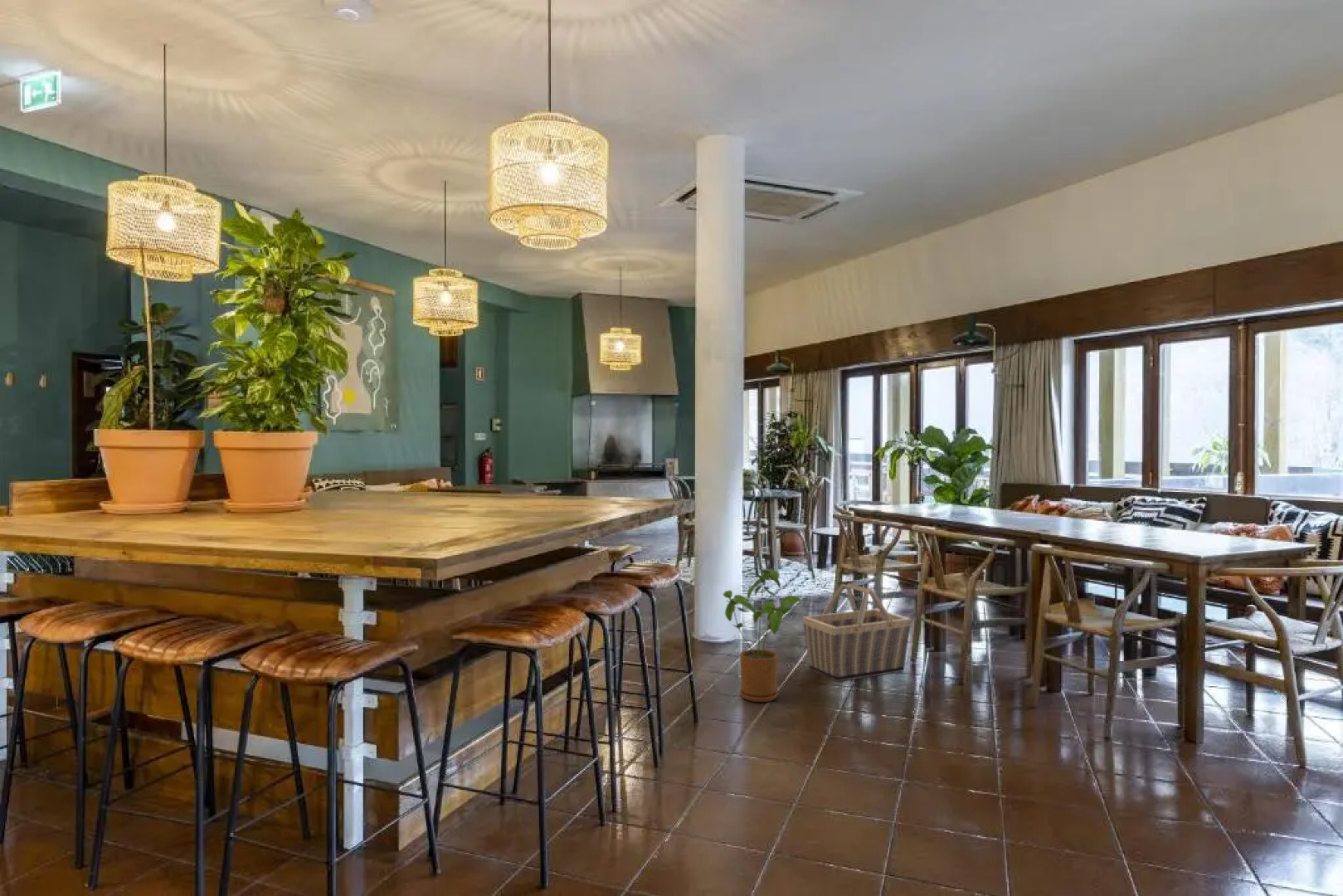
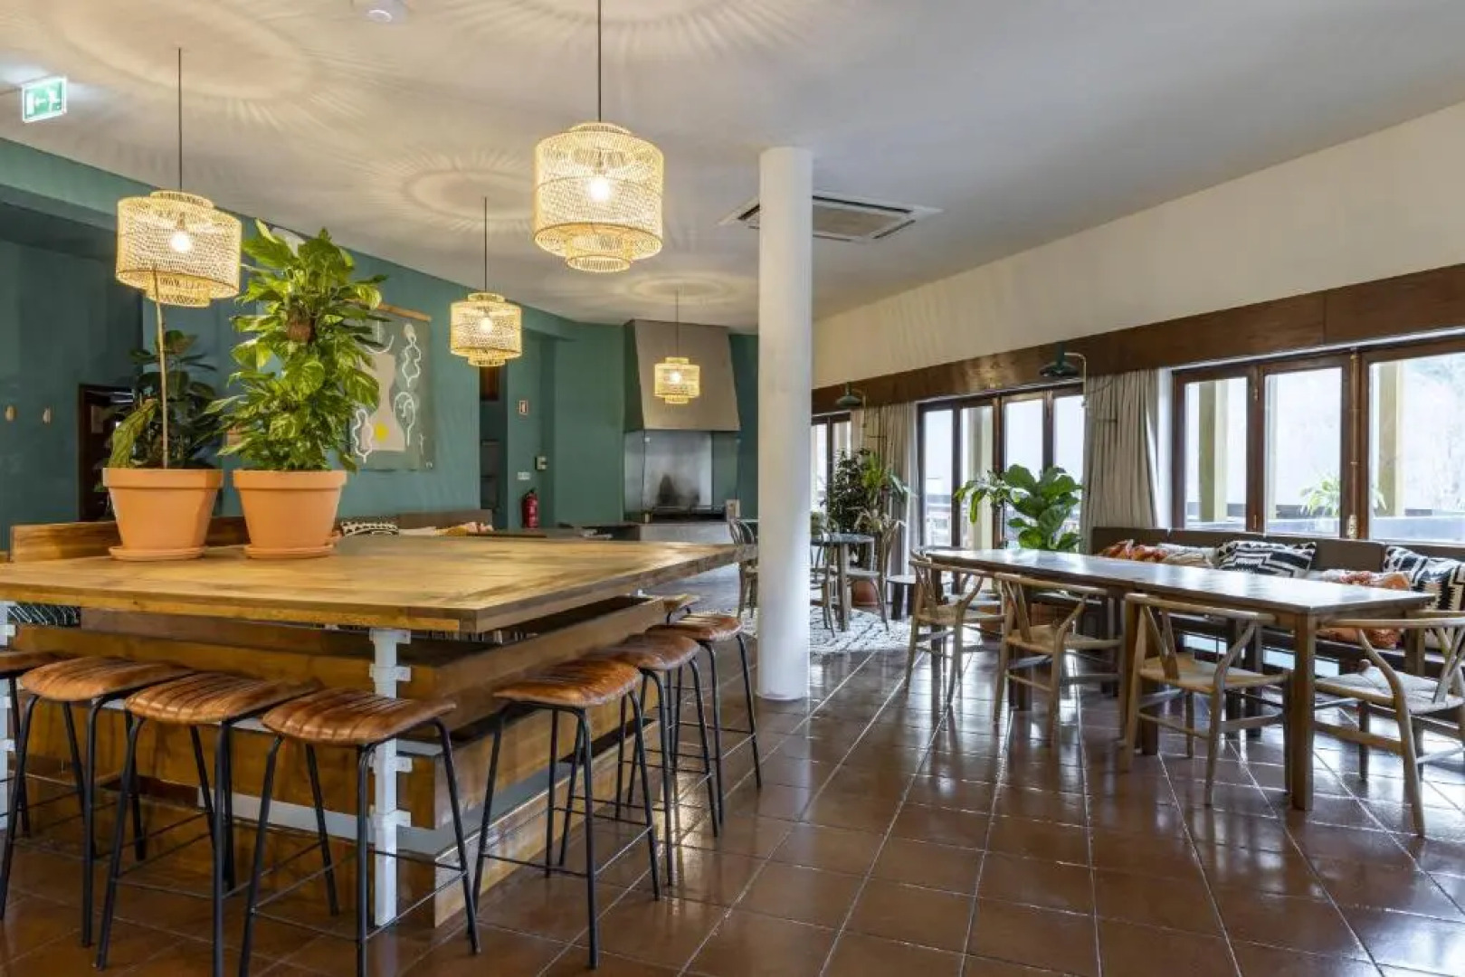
- basket [802,582,912,683]
- house plant [722,568,807,703]
